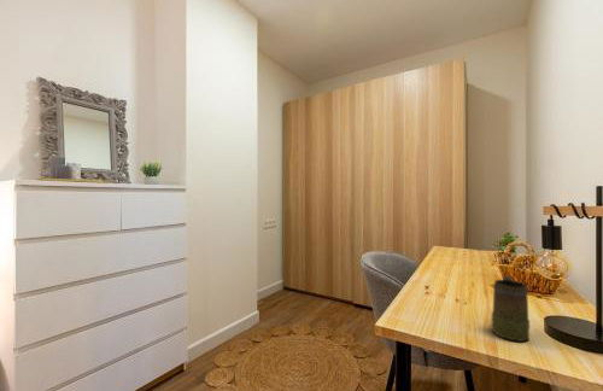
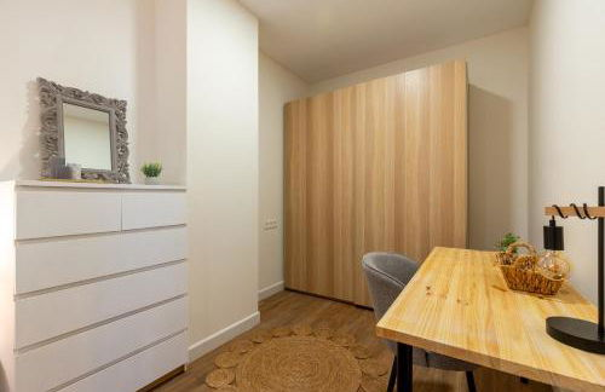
- mug [490,275,531,343]
